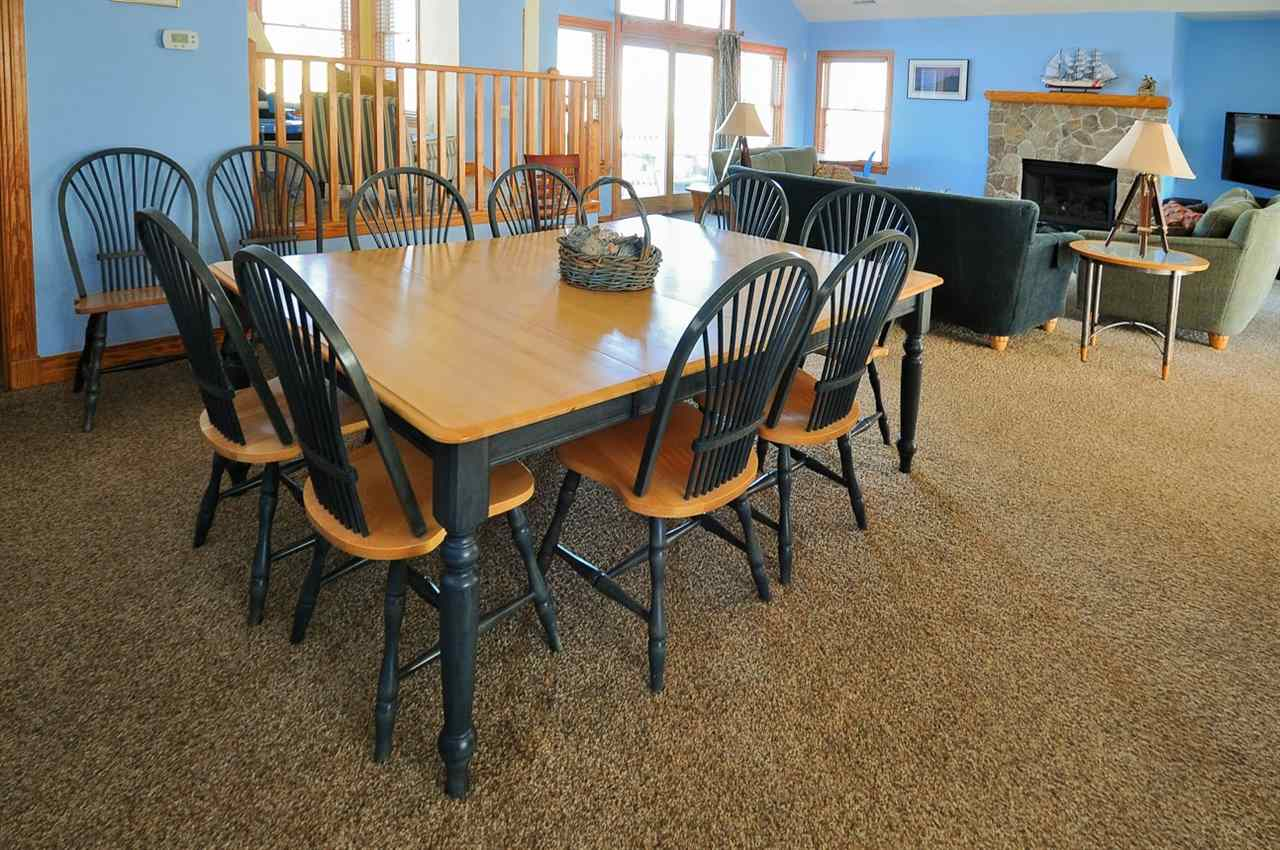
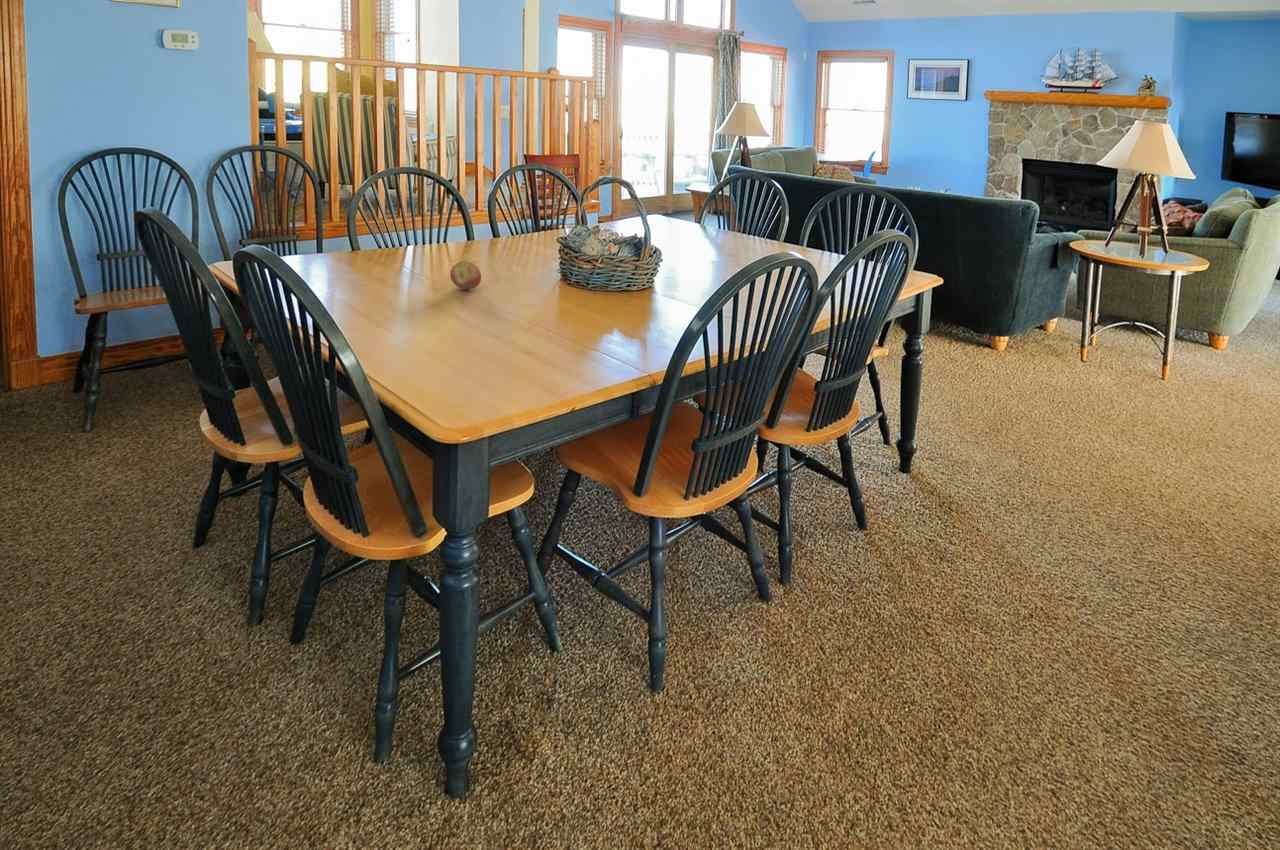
+ fruit [449,259,482,290]
